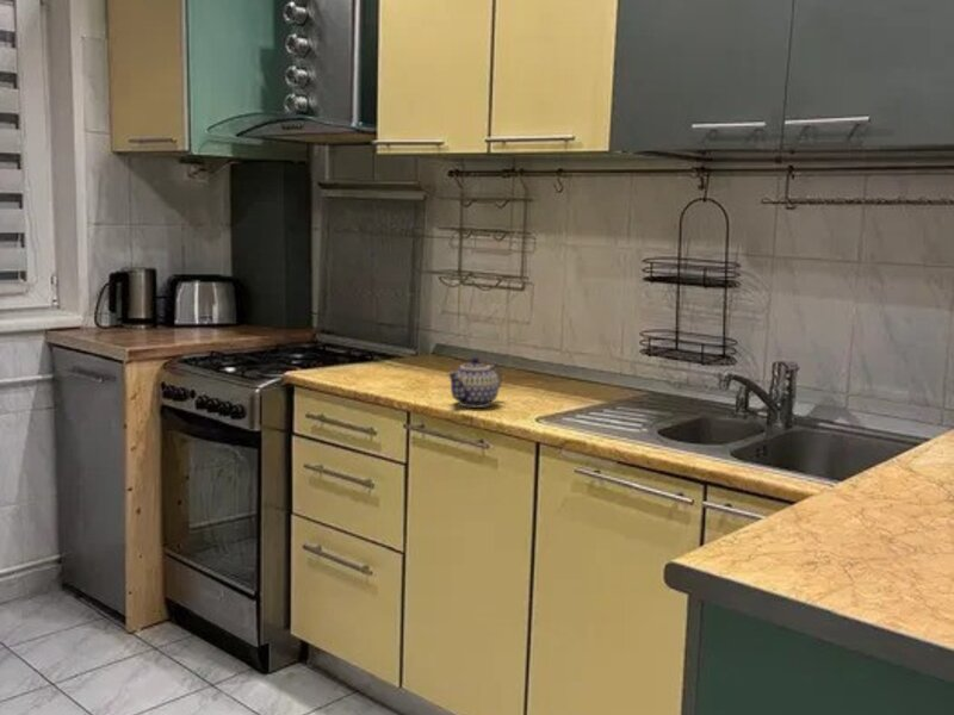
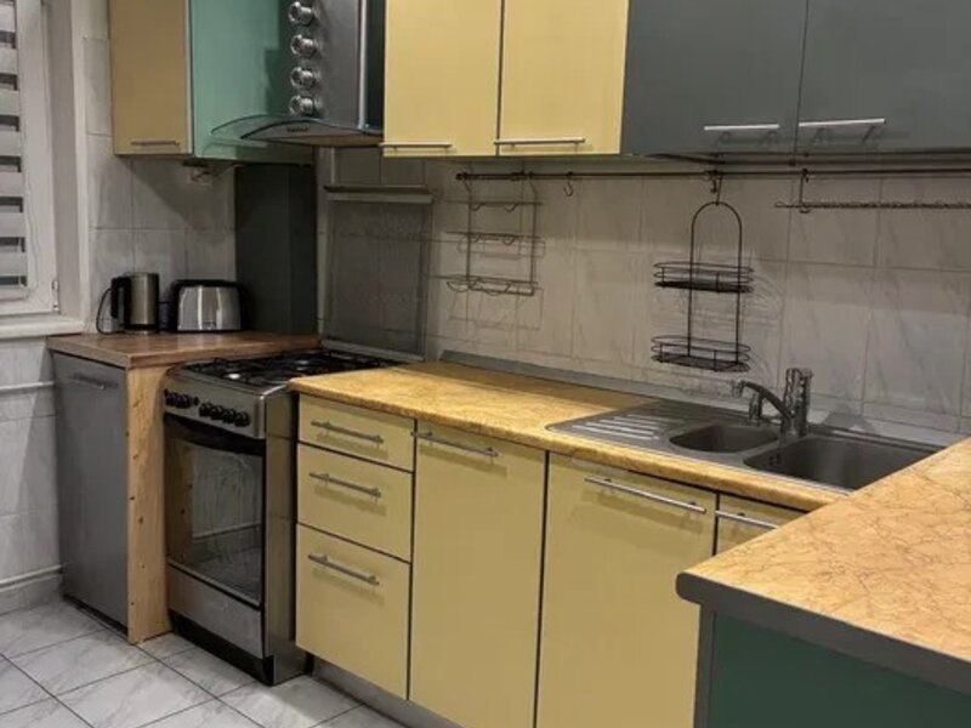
- teapot [446,356,503,409]
